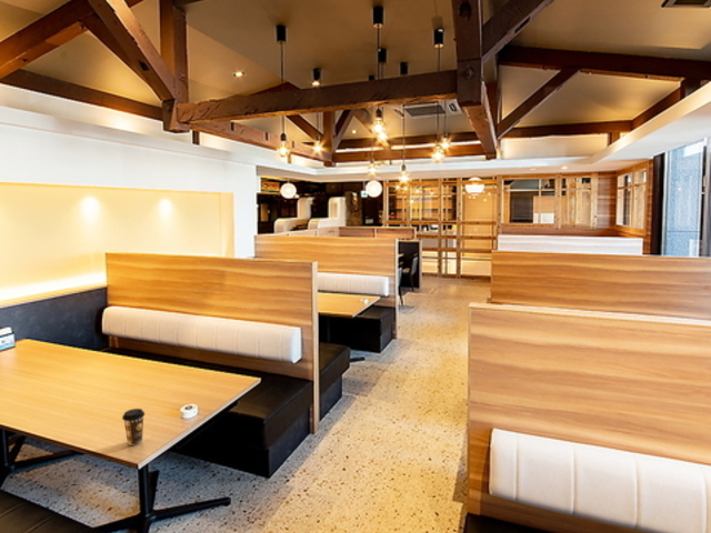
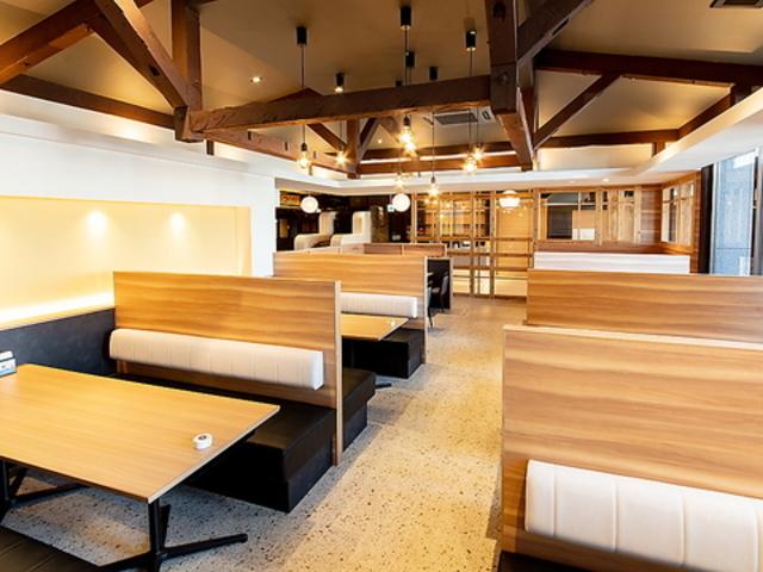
- coffee cup [121,408,146,446]
